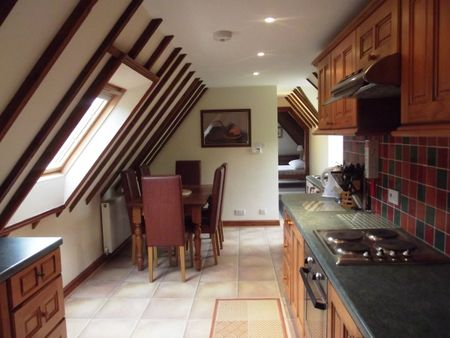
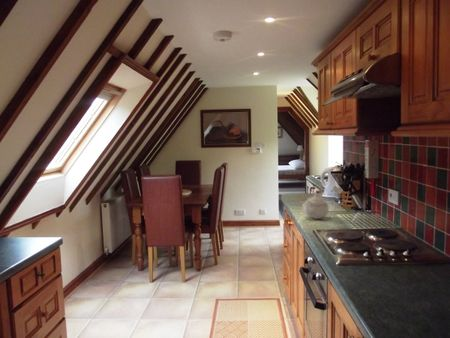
+ teapot [302,192,330,220]
